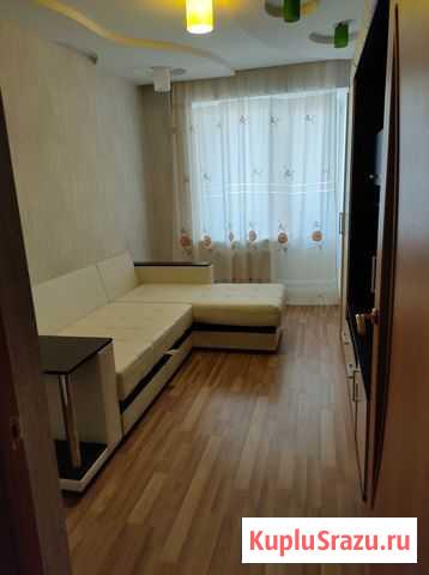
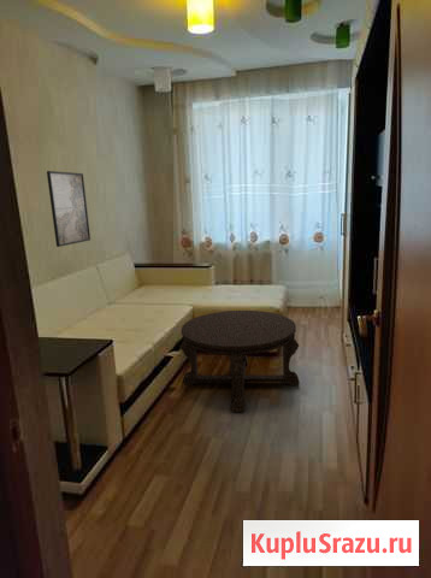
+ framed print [46,170,91,248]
+ coffee table [179,309,301,413]
